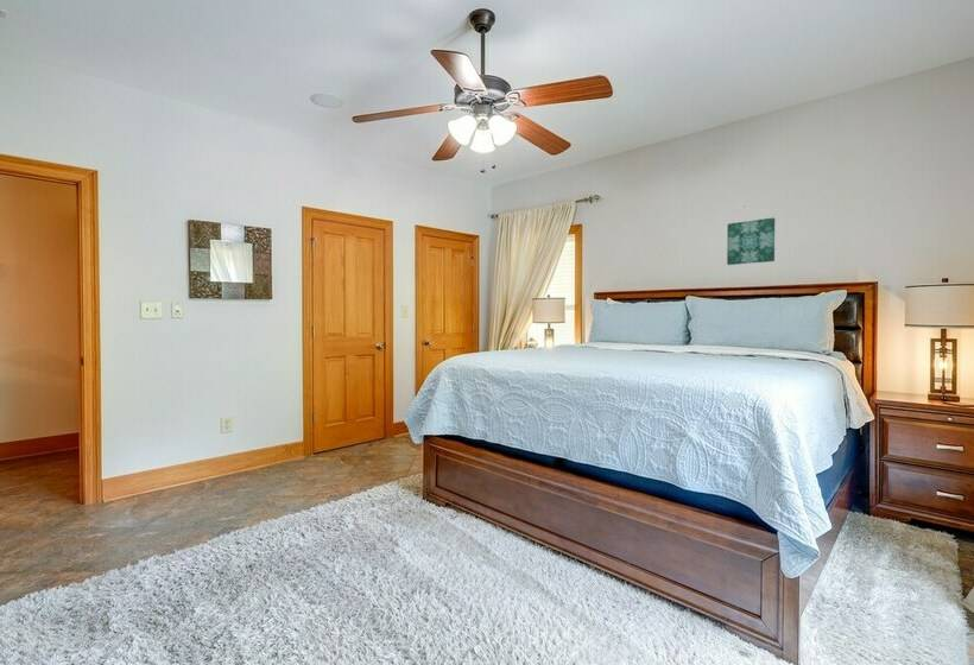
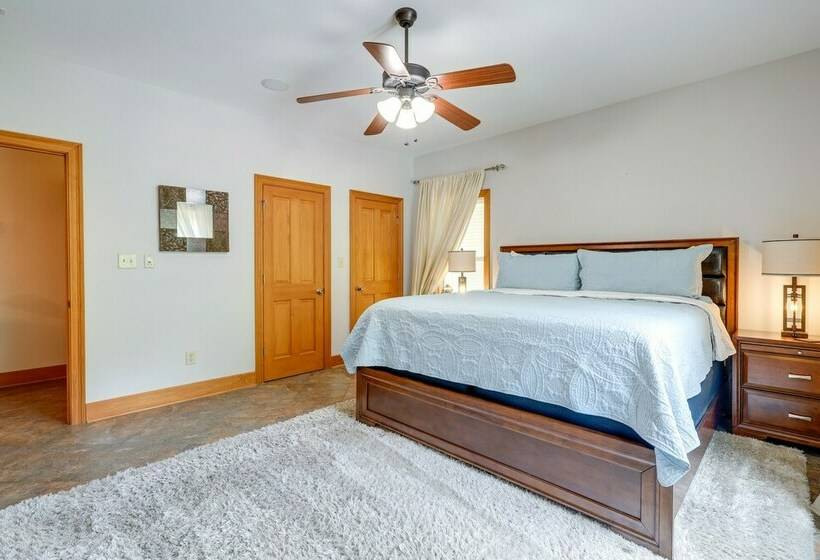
- wall art [726,217,776,266]
